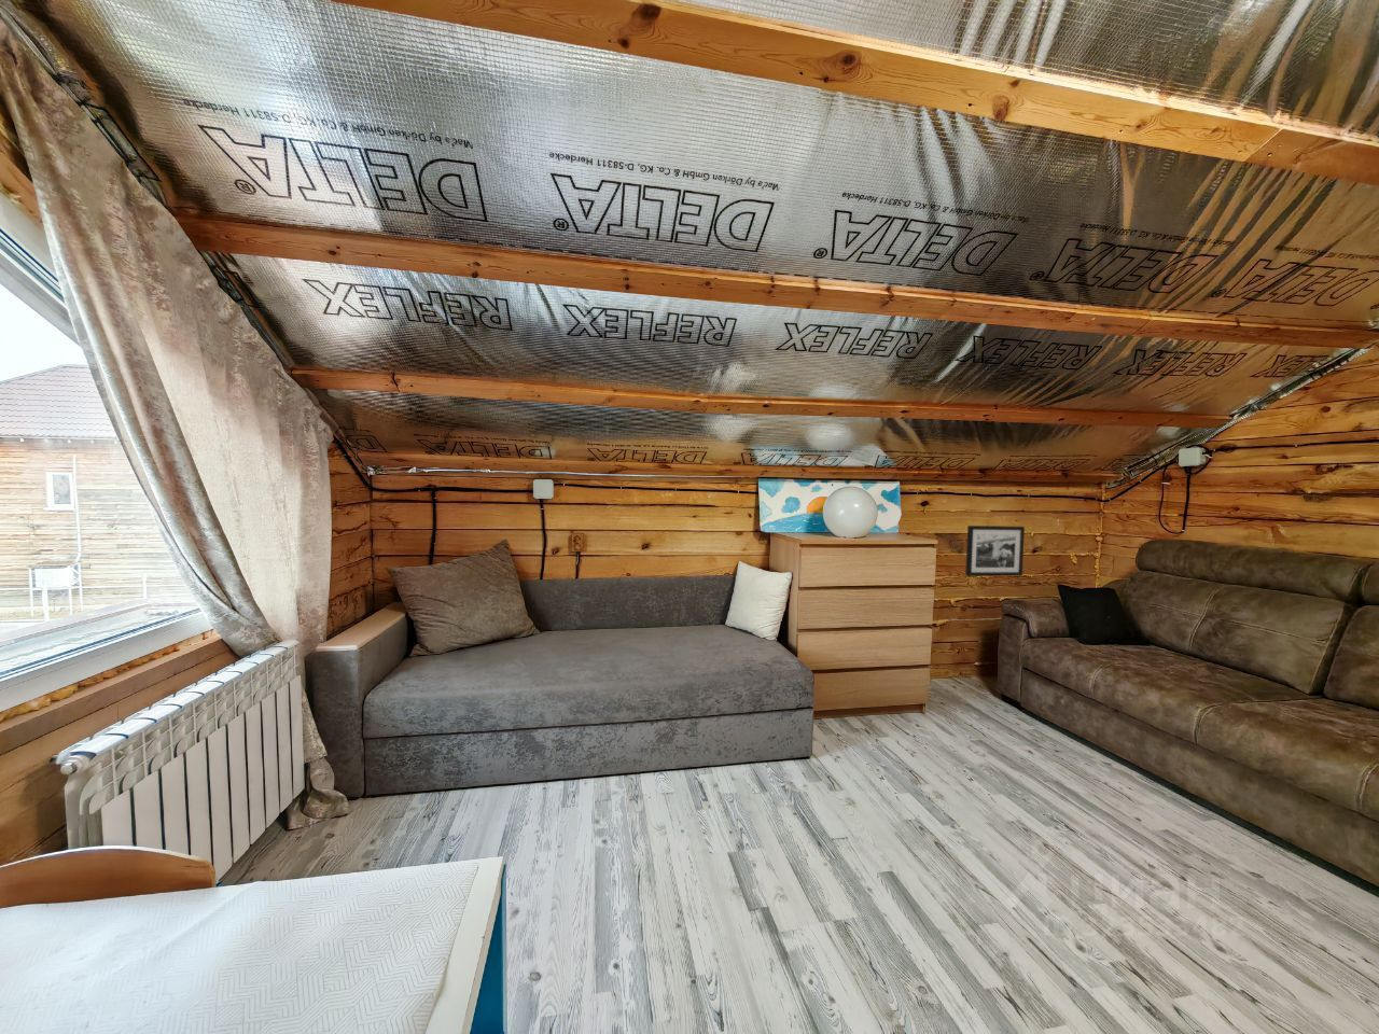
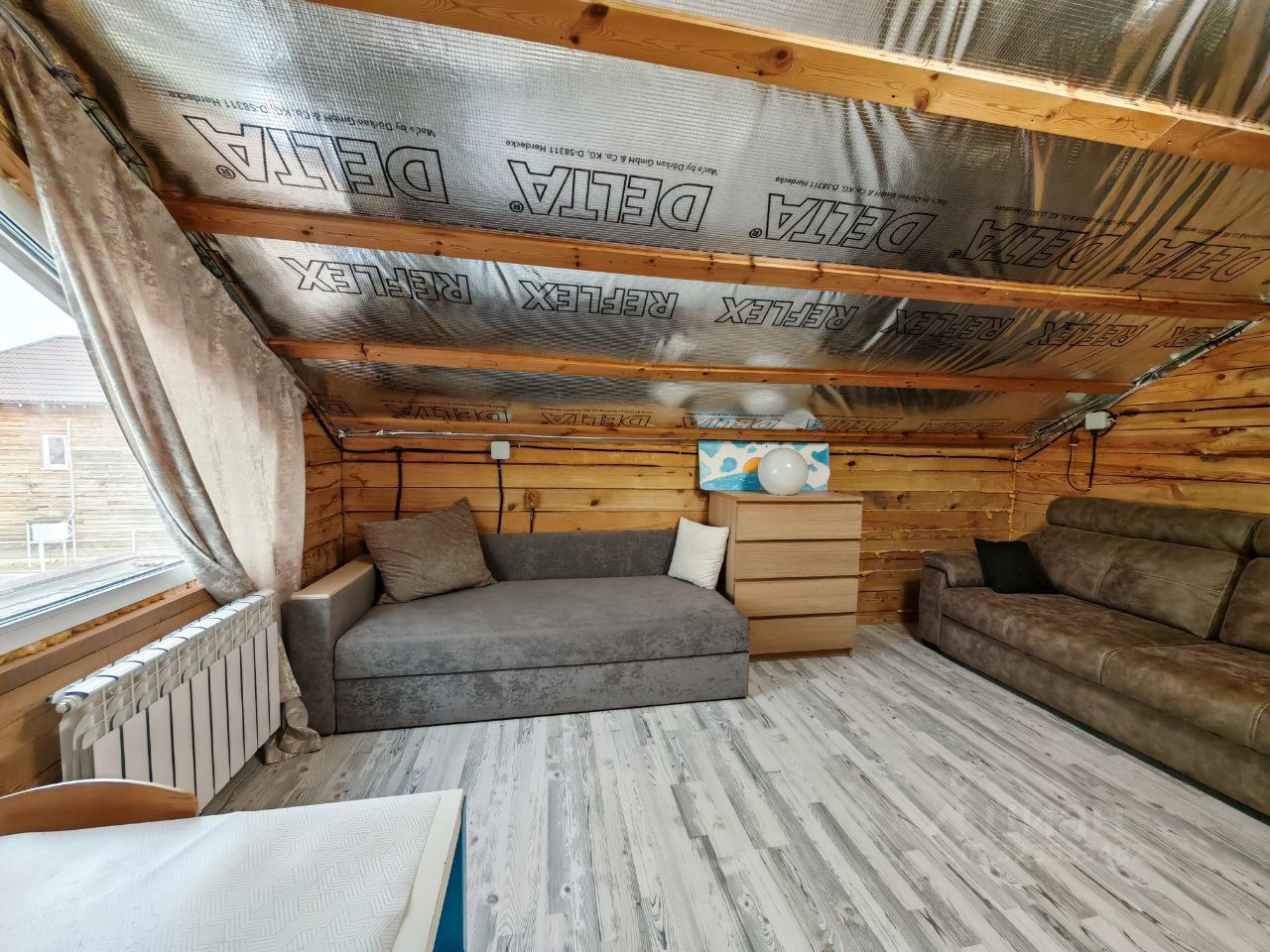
- picture frame [964,525,1026,578]
